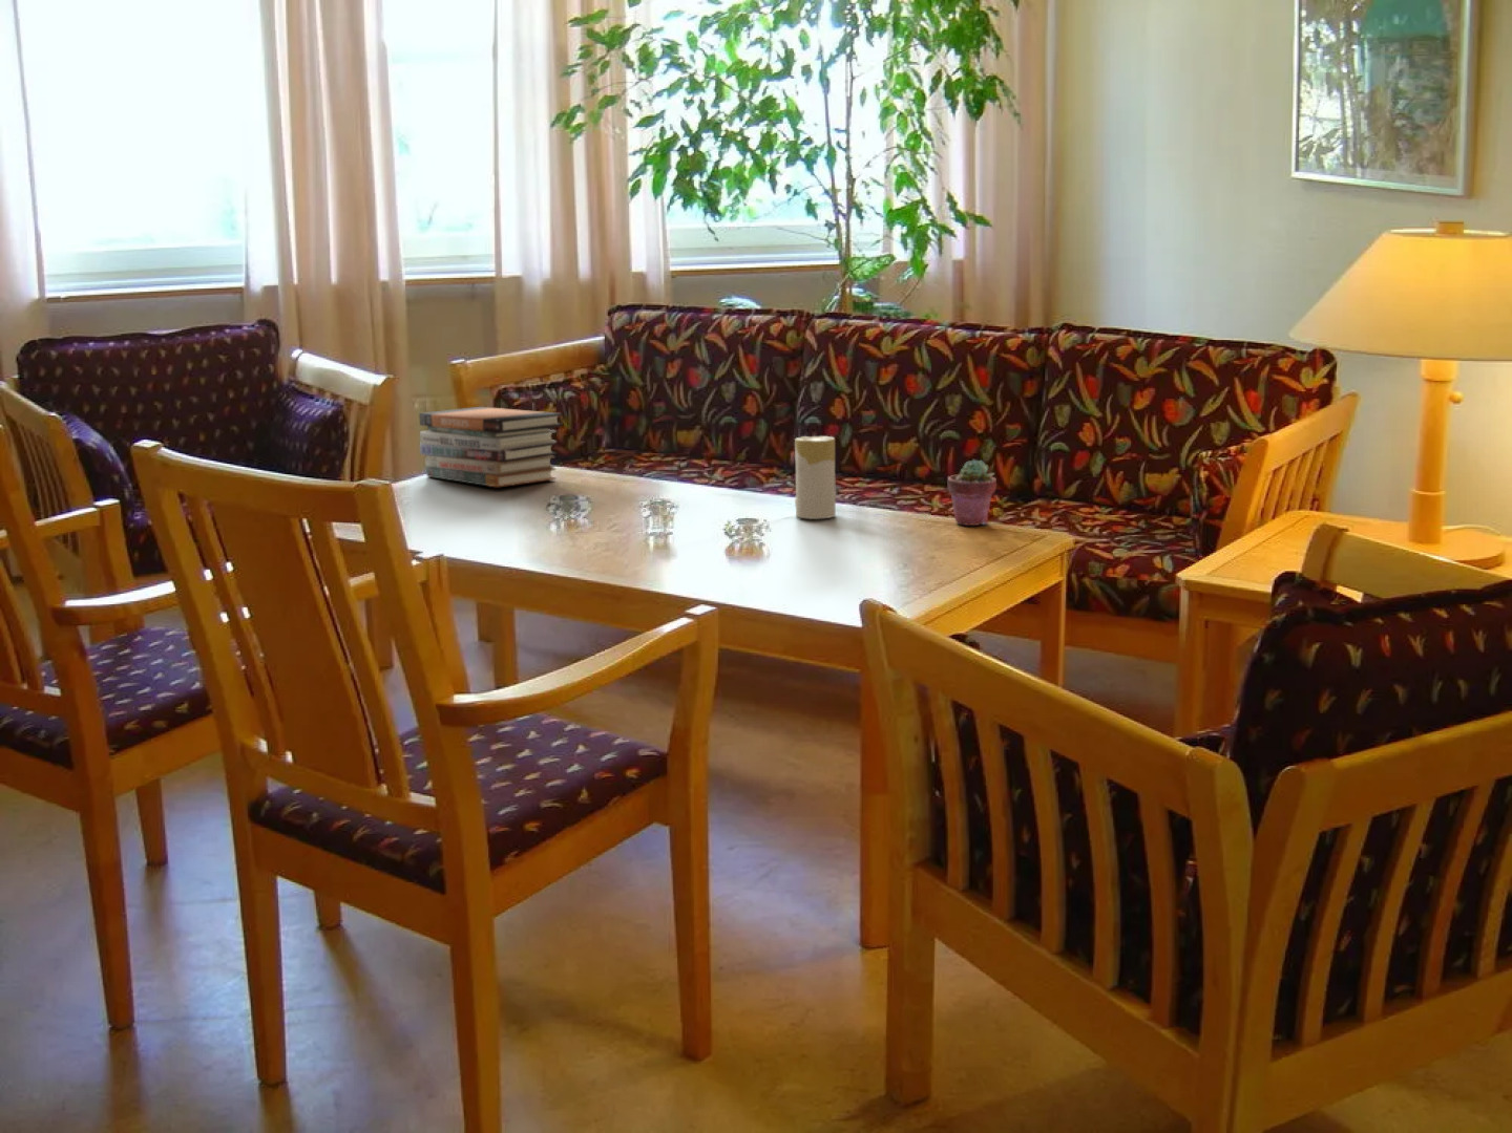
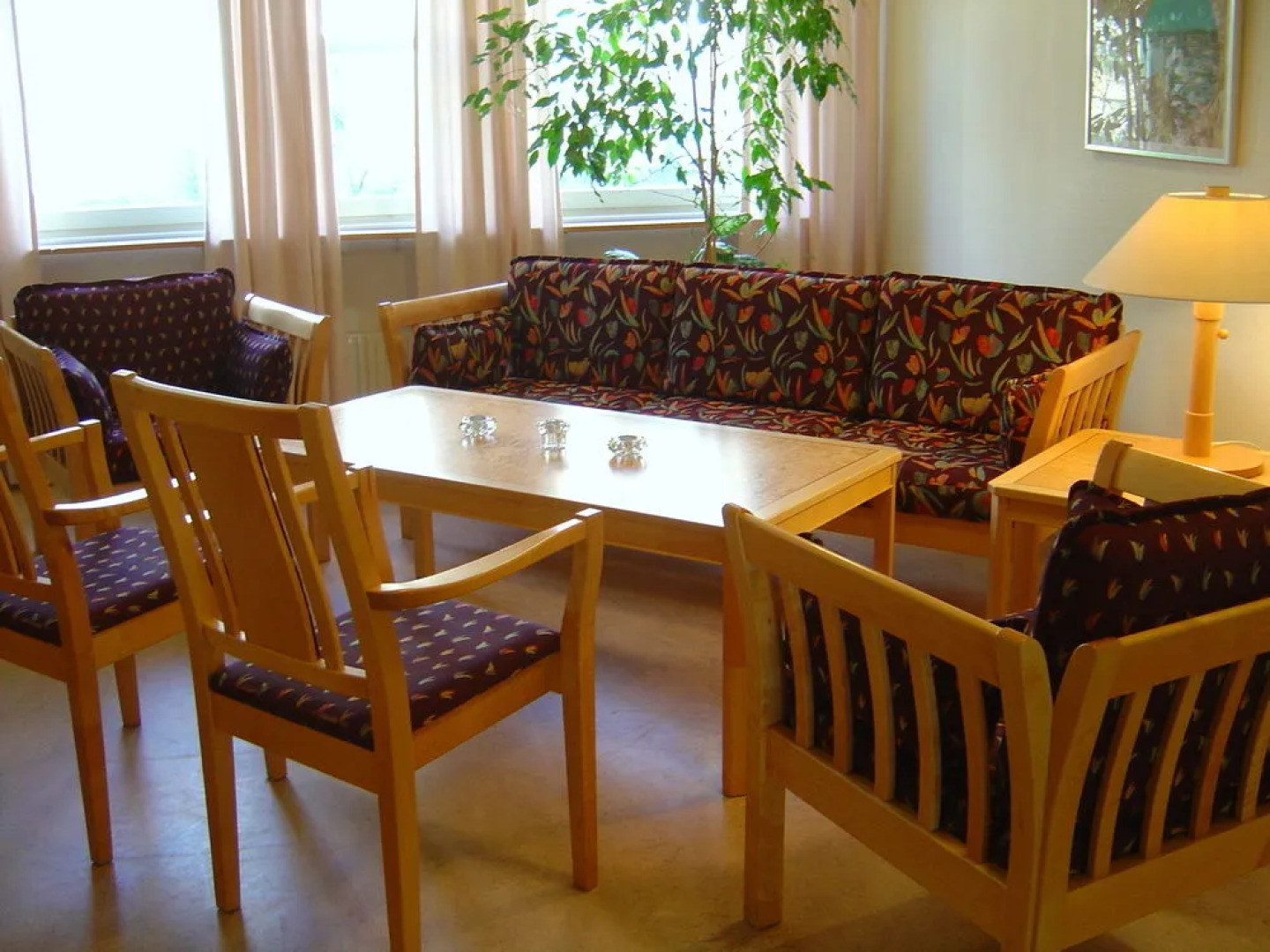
- potted succulent [948,458,998,527]
- book stack [418,406,564,489]
- candle [794,436,837,520]
